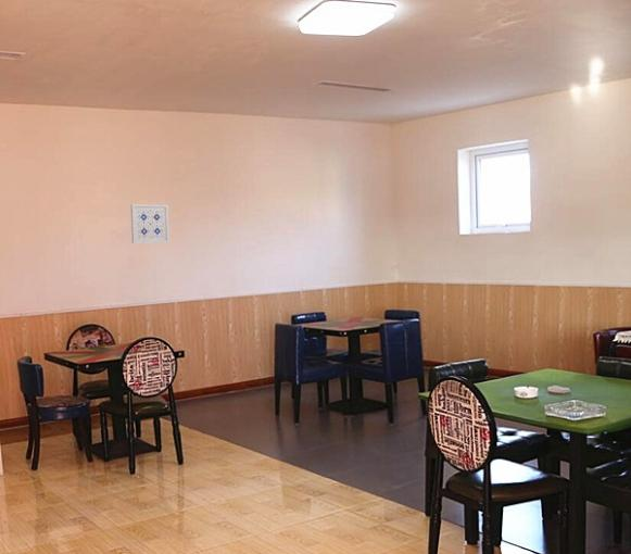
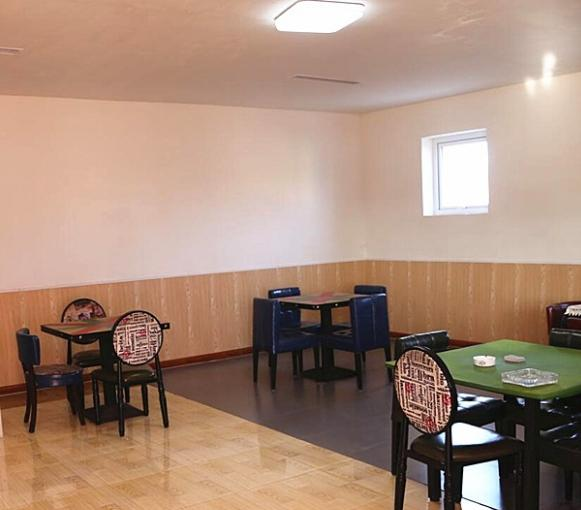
- wall art [130,203,171,244]
